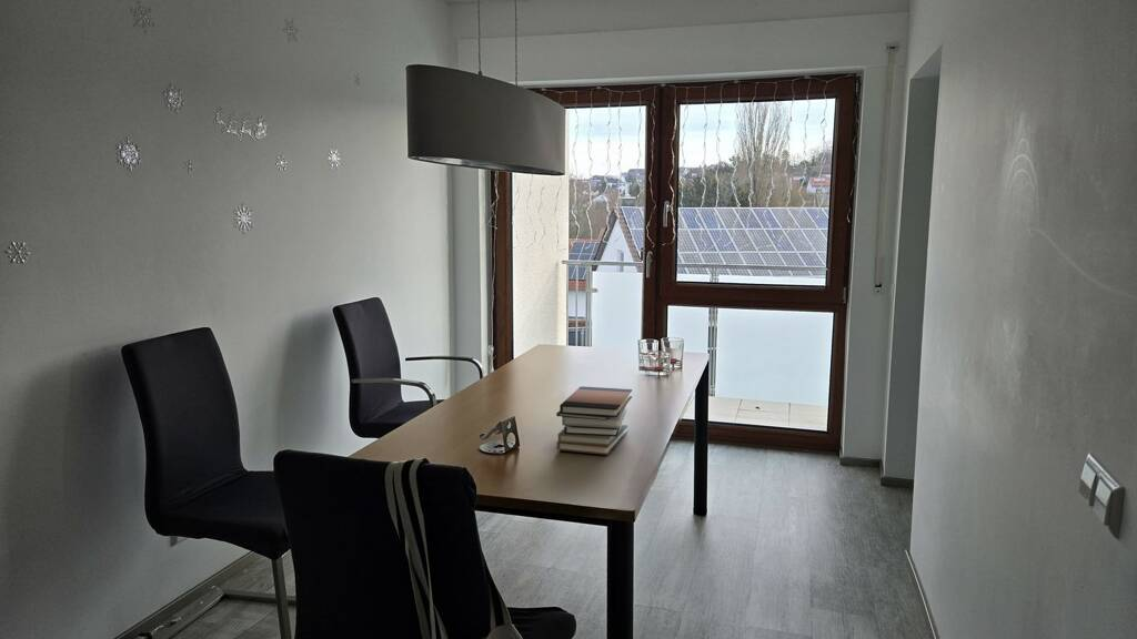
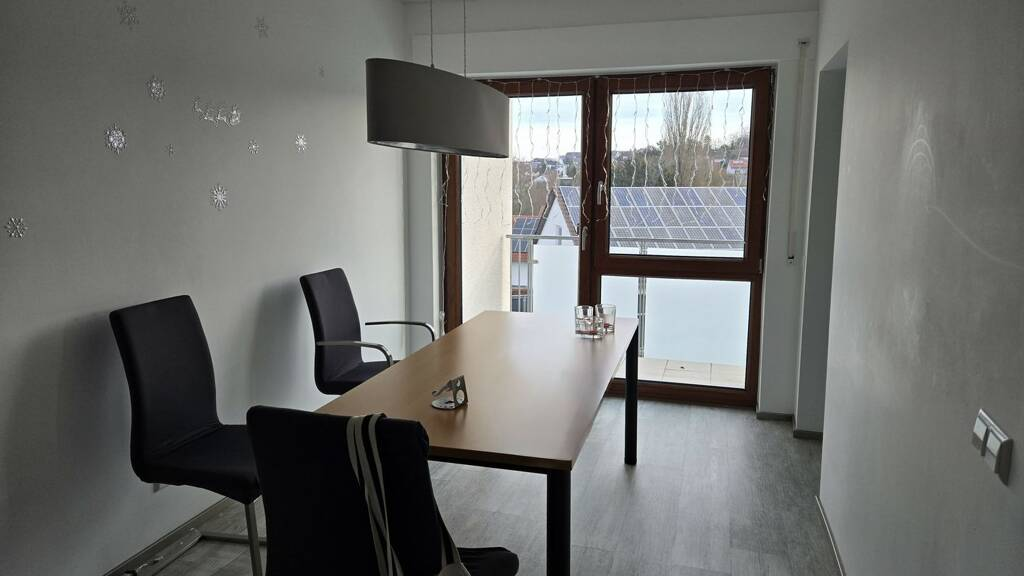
- book stack [555,385,633,456]
